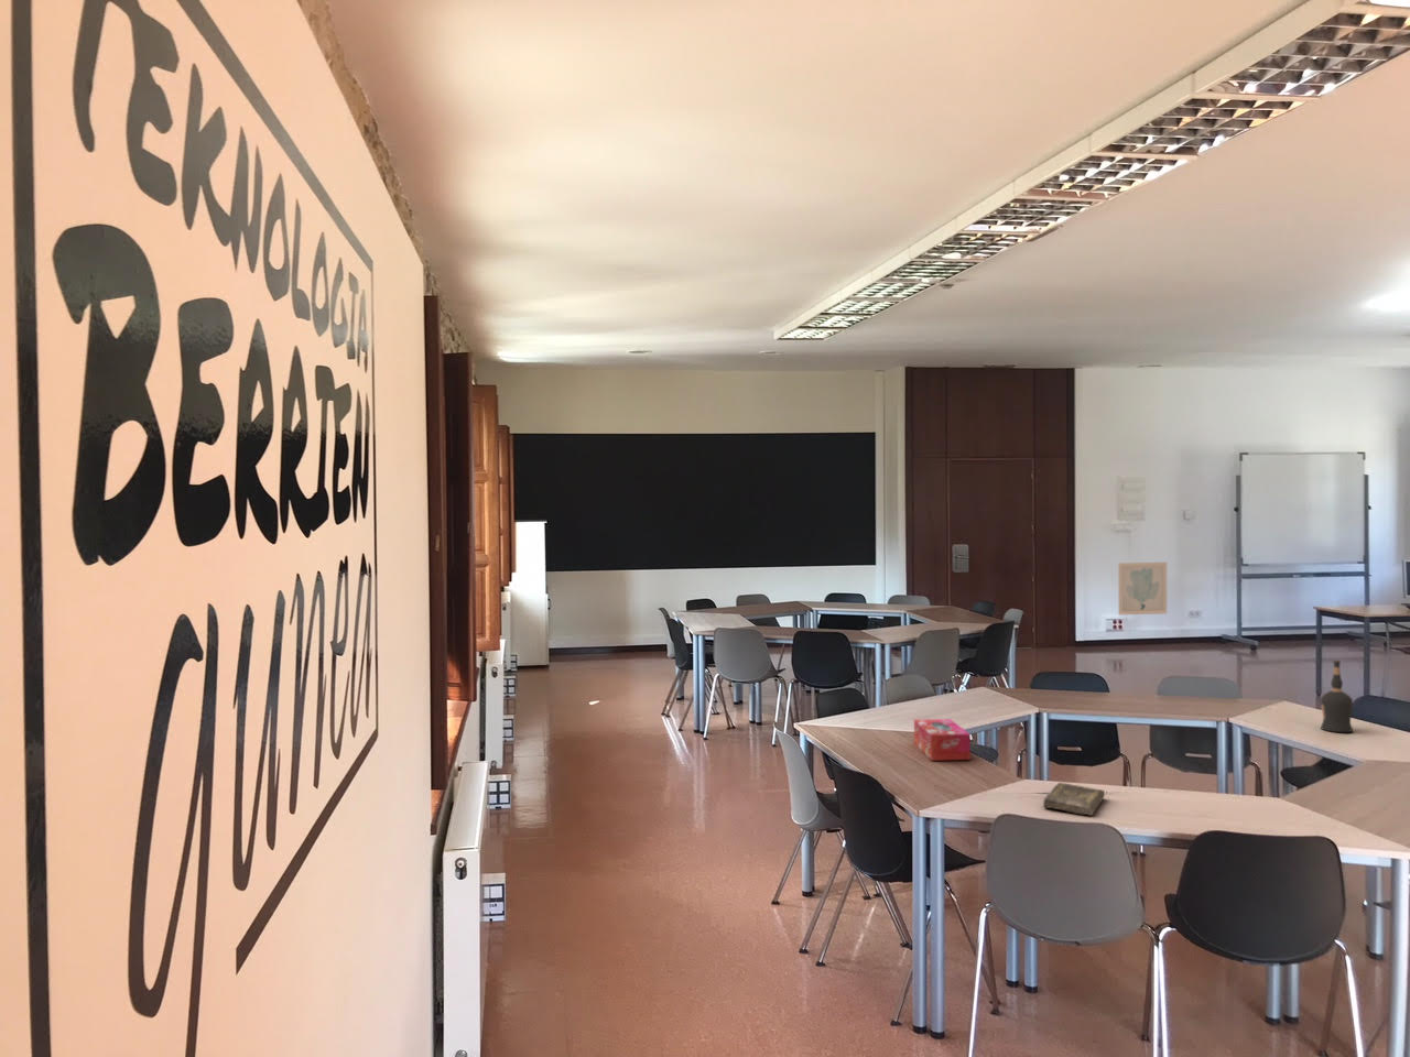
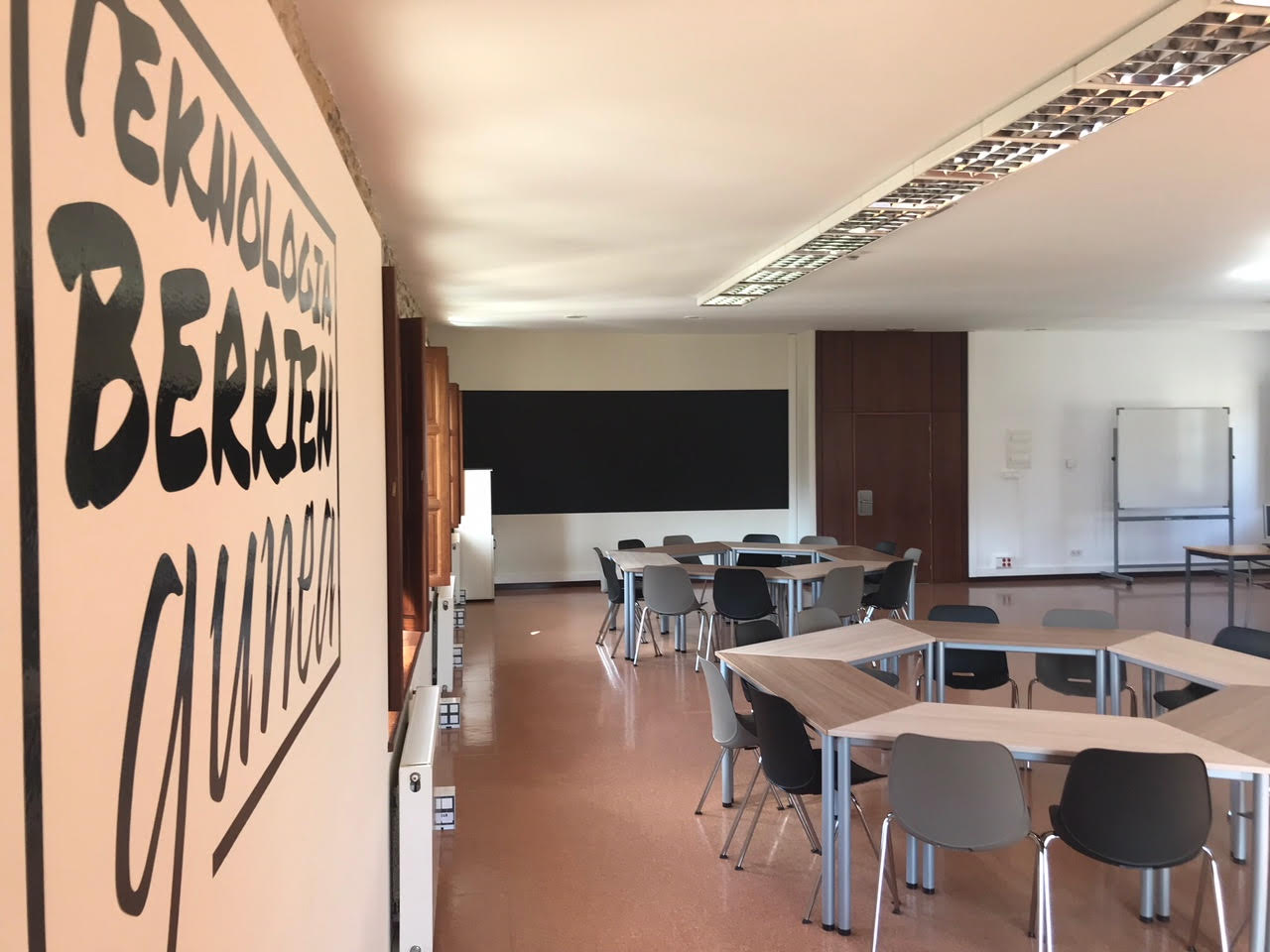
- liquor bottle [1320,660,1353,733]
- wall art [1117,562,1168,616]
- tissue box [914,718,971,762]
- book [1043,782,1106,817]
